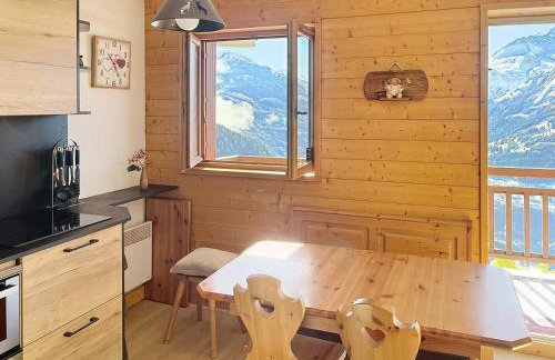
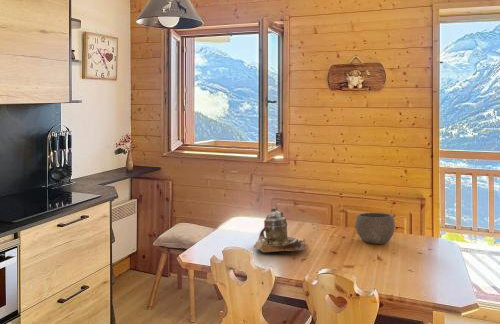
+ teapot [253,206,306,253]
+ bowl [353,212,396,245]
